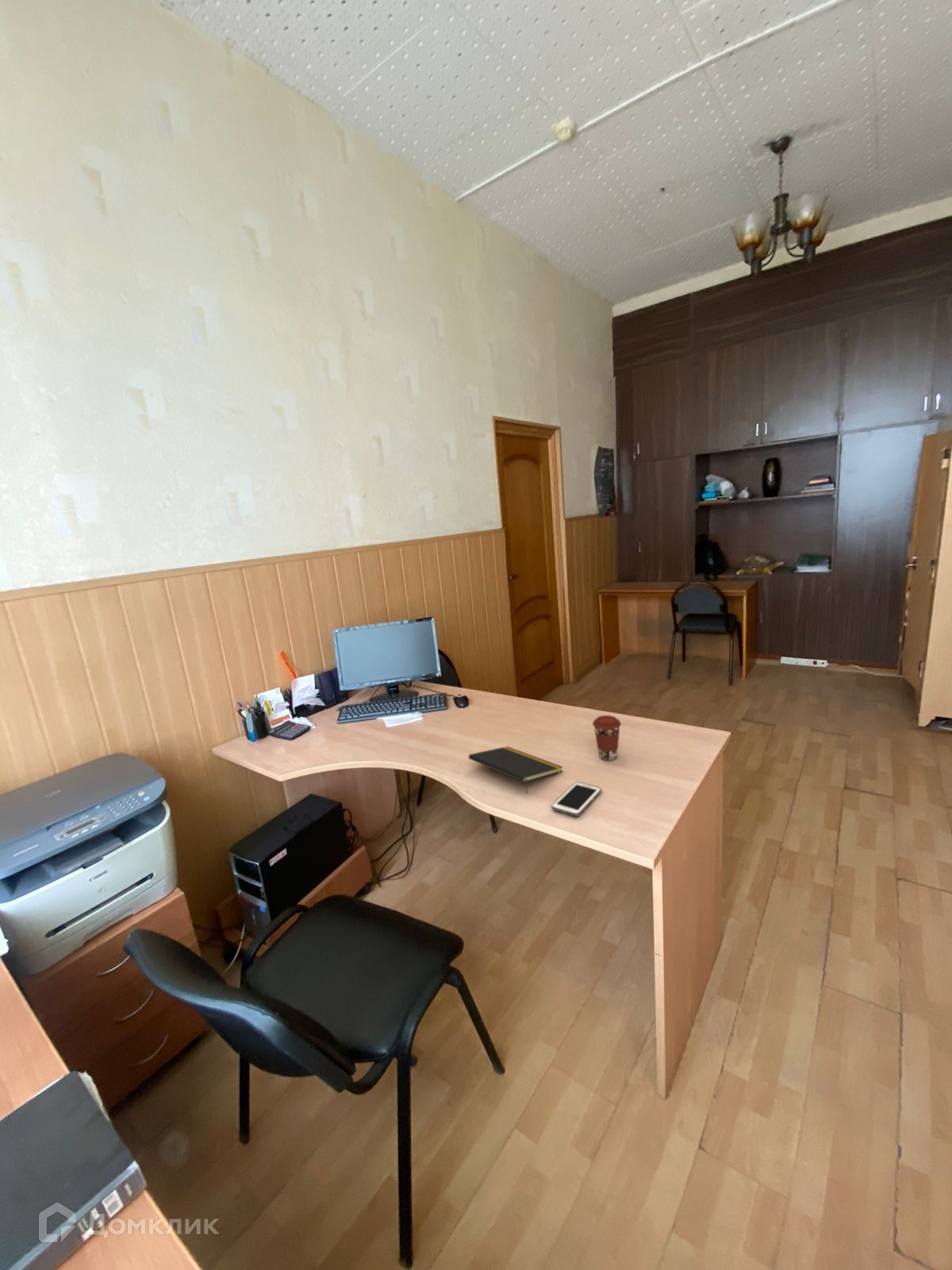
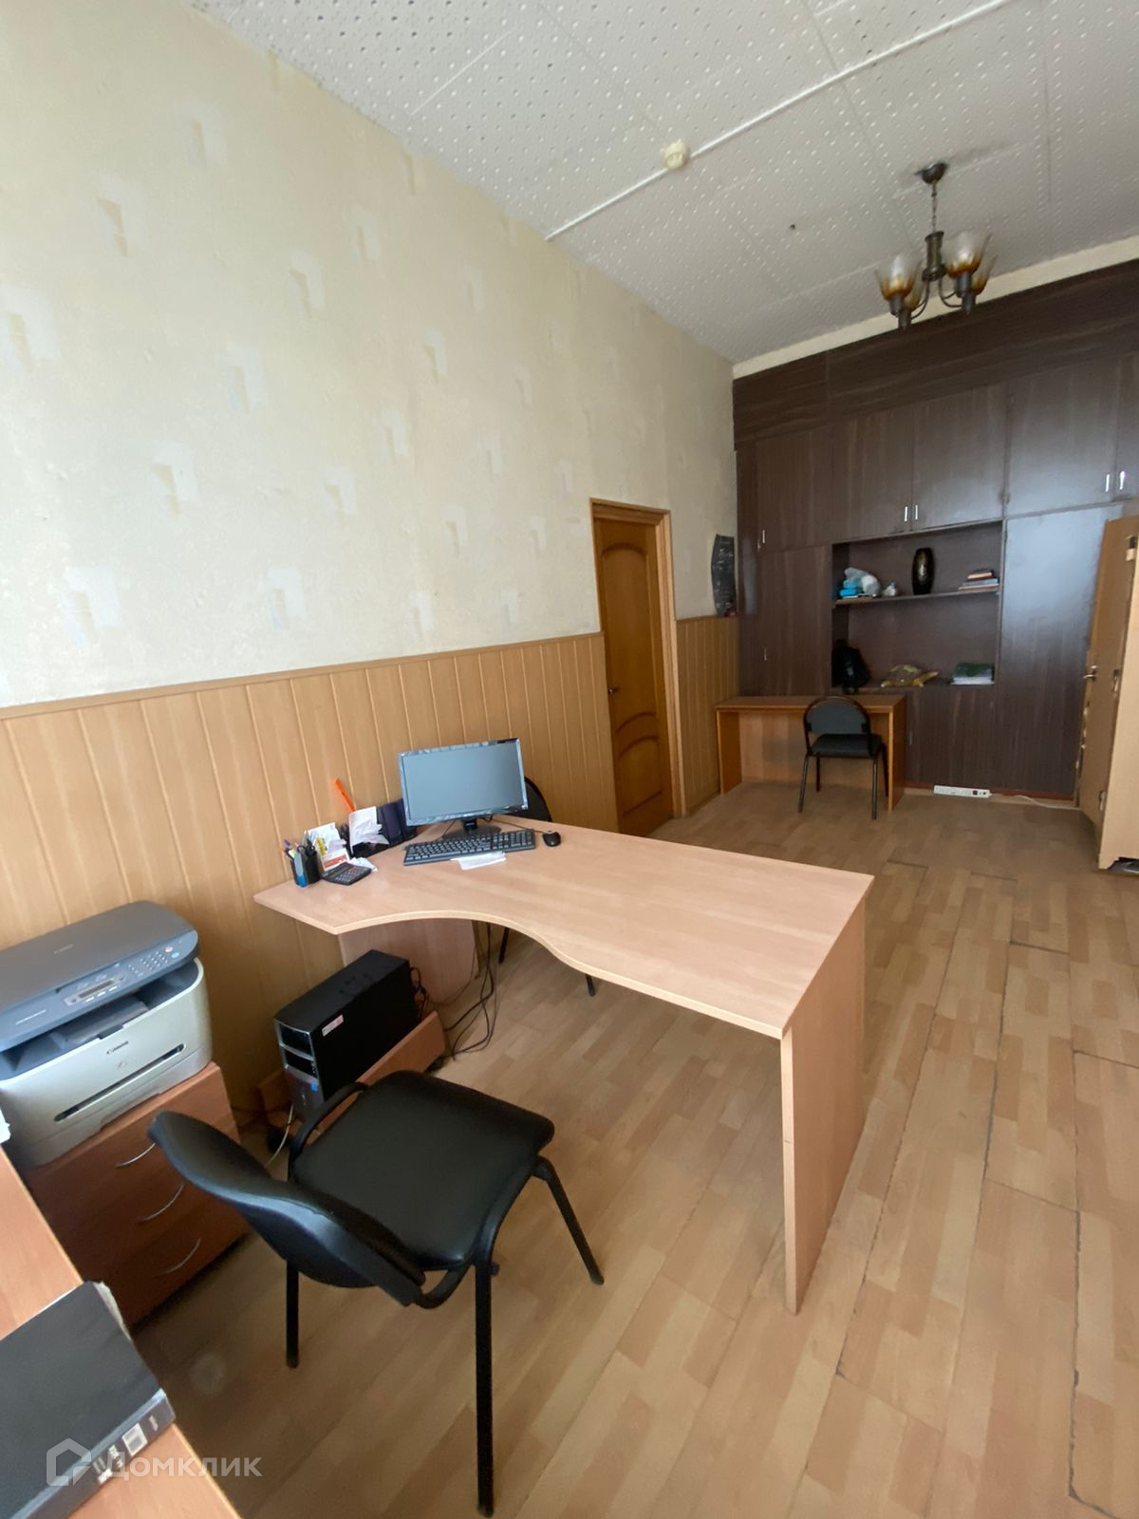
- notepad [468,745,563,795]
- coffee cup [592,714,622,761]
- cell phone [551,781,602,818]
